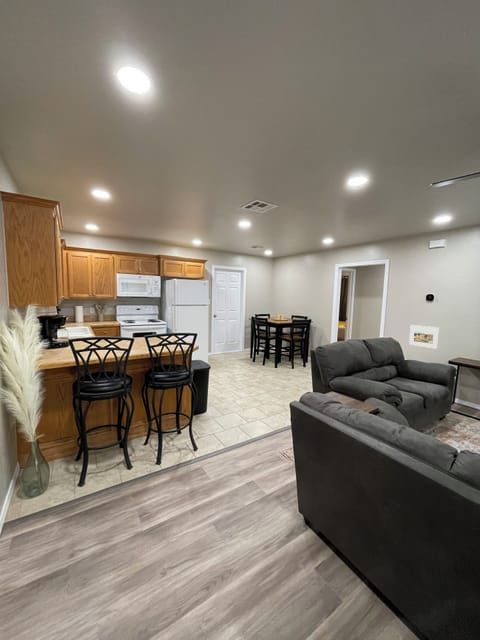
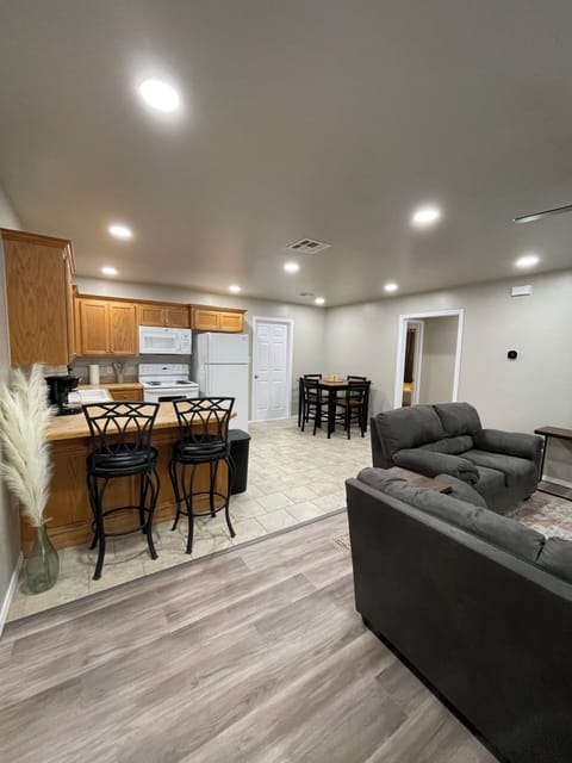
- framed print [408,324,440,350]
